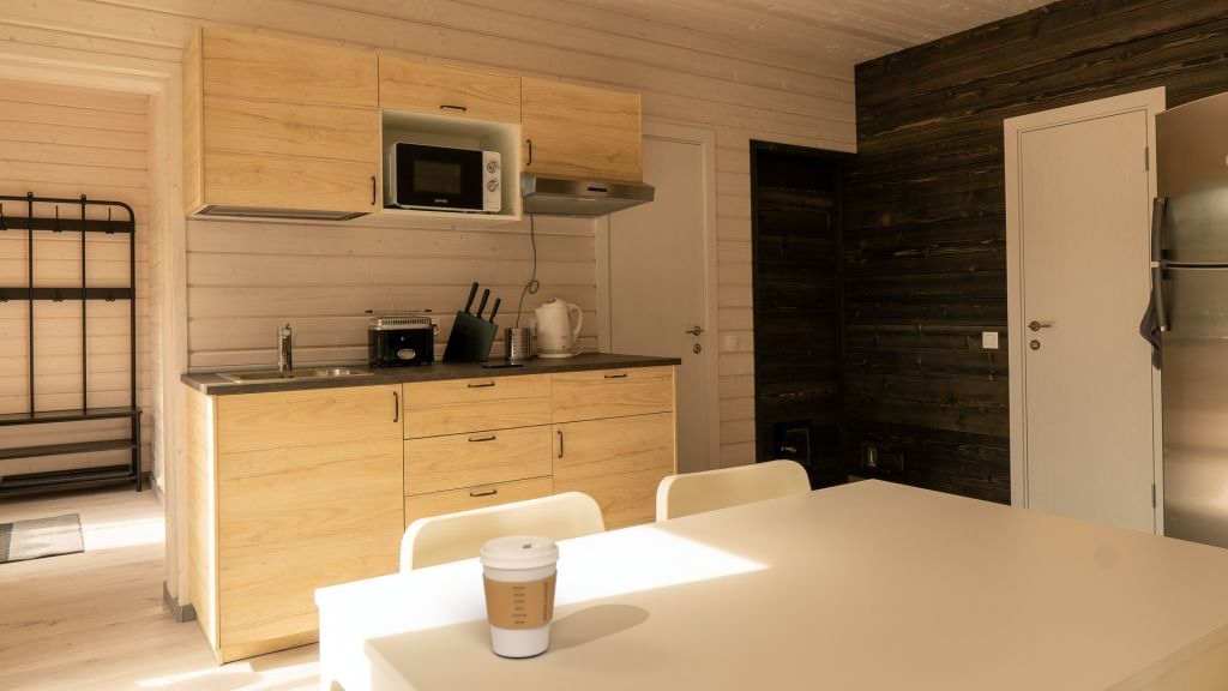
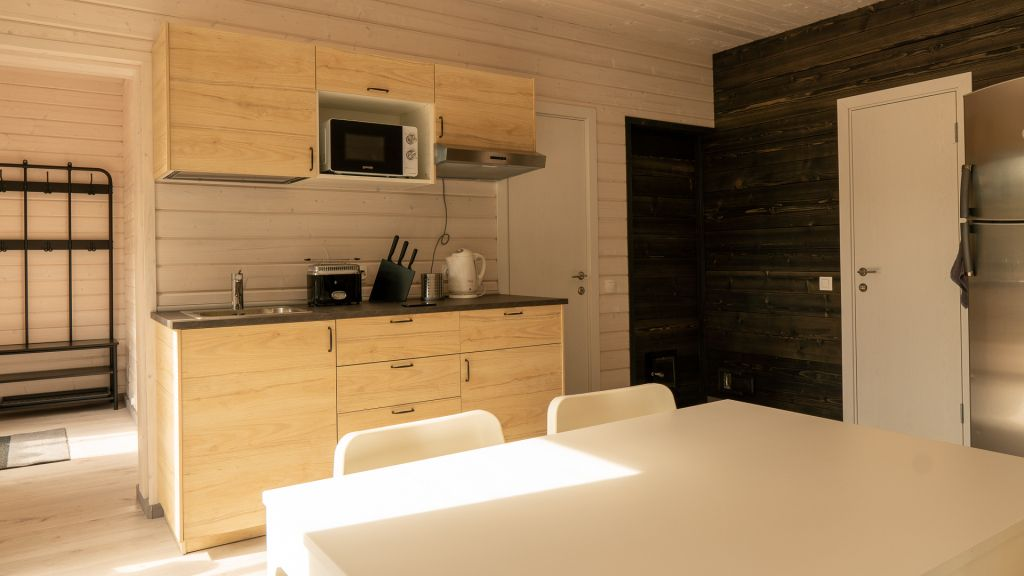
- coffee cup [478,534,561,659]
